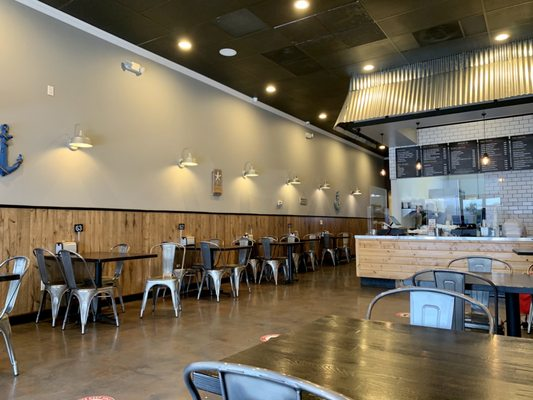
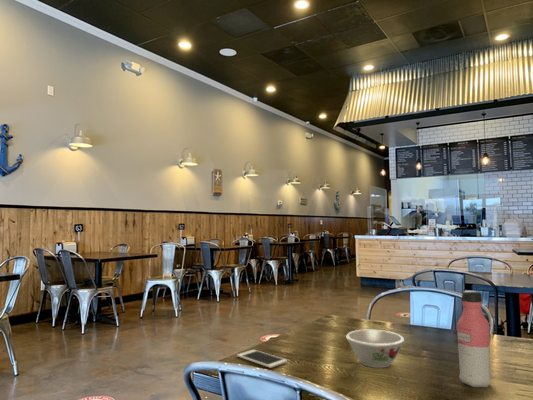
+ cell phone [236,349,288,369]
+ bowl [345,329,405,369]
+ water bottle [456,290,493,388]
